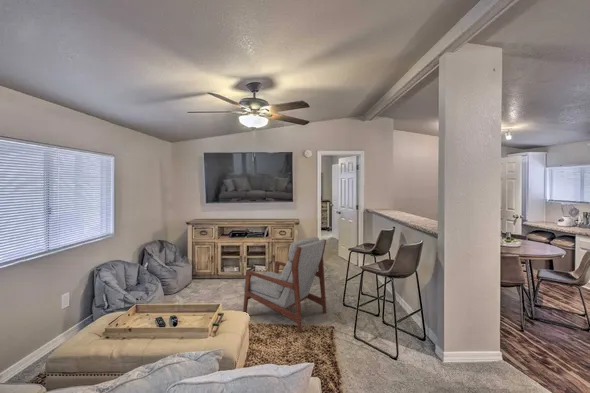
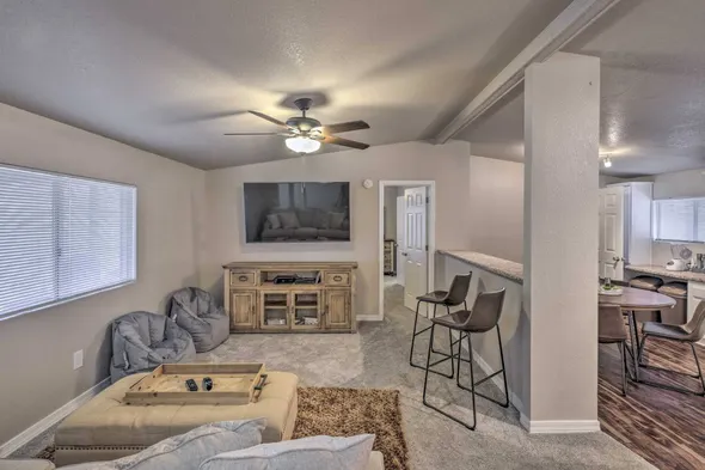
- armchair [241,236,328,333]
